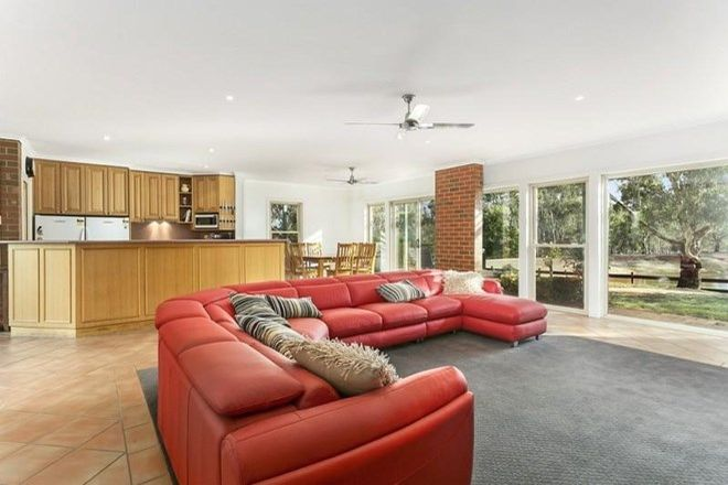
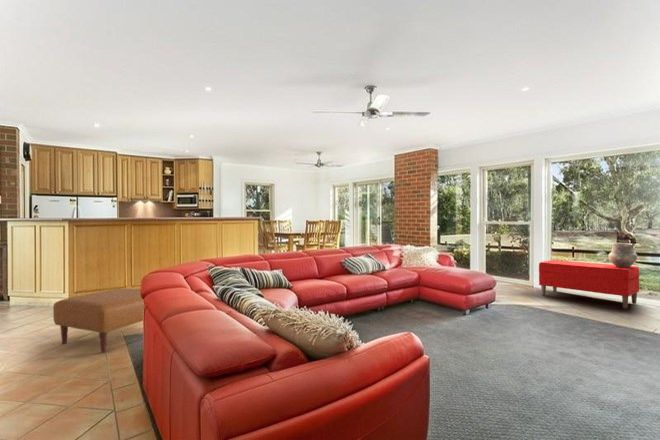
+ bench [538,259,640,309]
+ ottoman [52,287,145,353]
+ ceramic pot [607,242,638,267]
